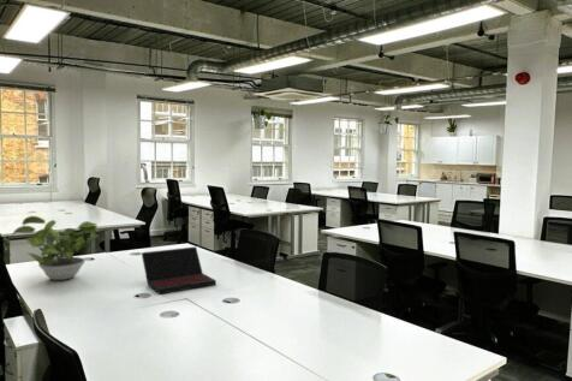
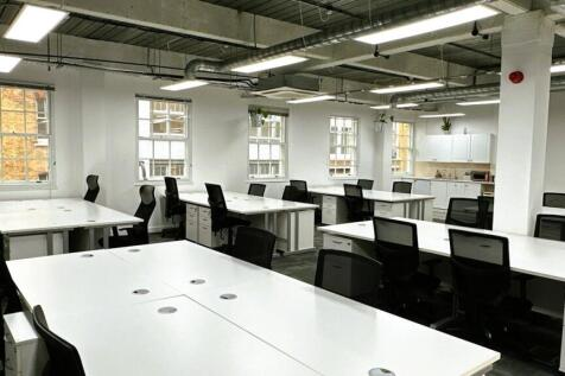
- laptop [141,245,218,296]
- potted plant [11,215,101,281]
